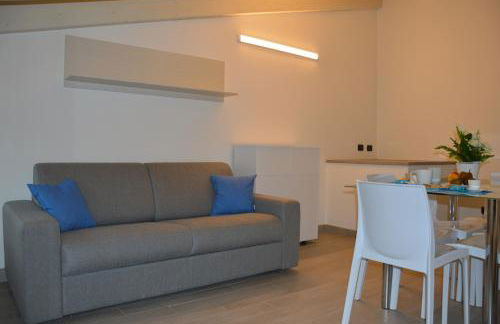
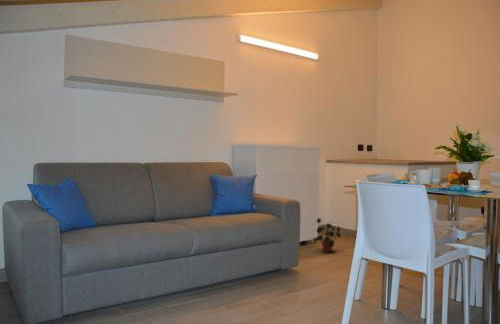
+ potted plant [312,217,342,253]
